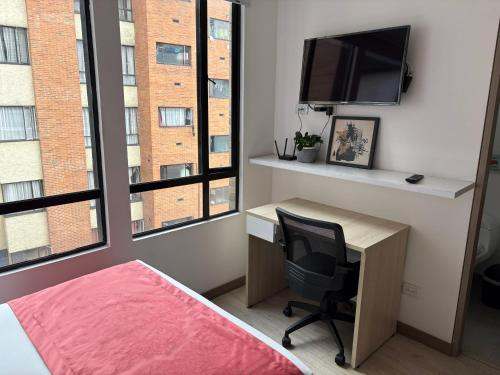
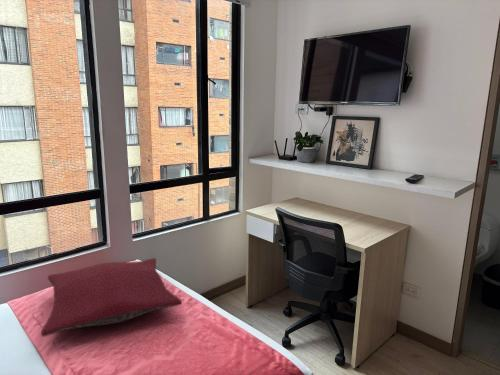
+ pillow [40,257,183,337]
